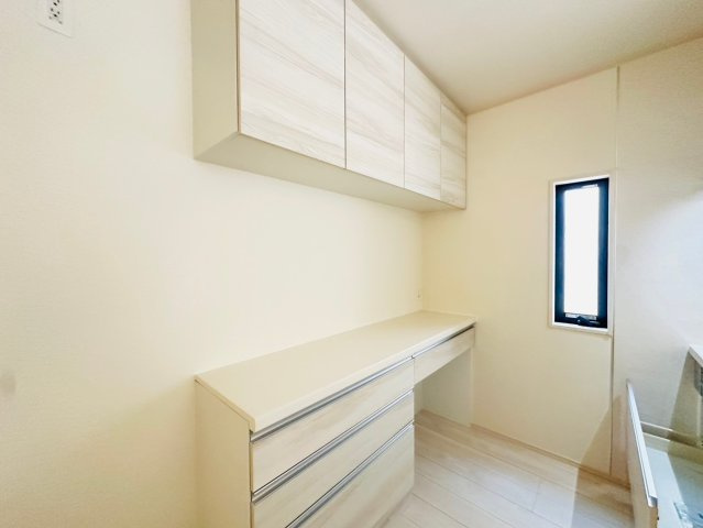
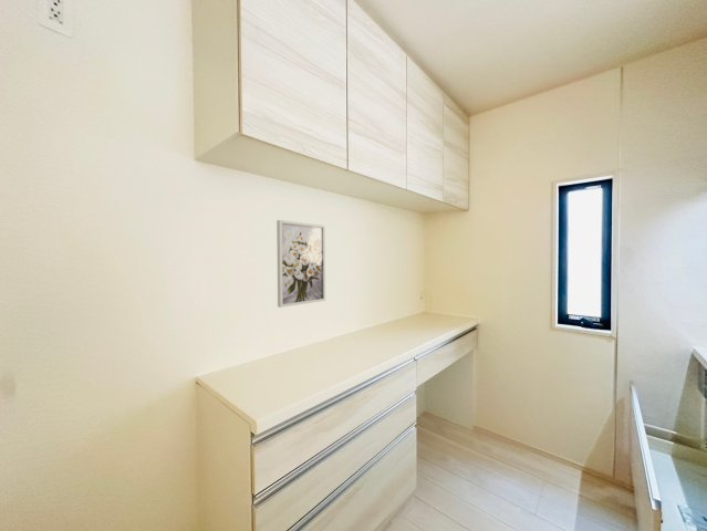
+ wall art [275,219,326,309]
